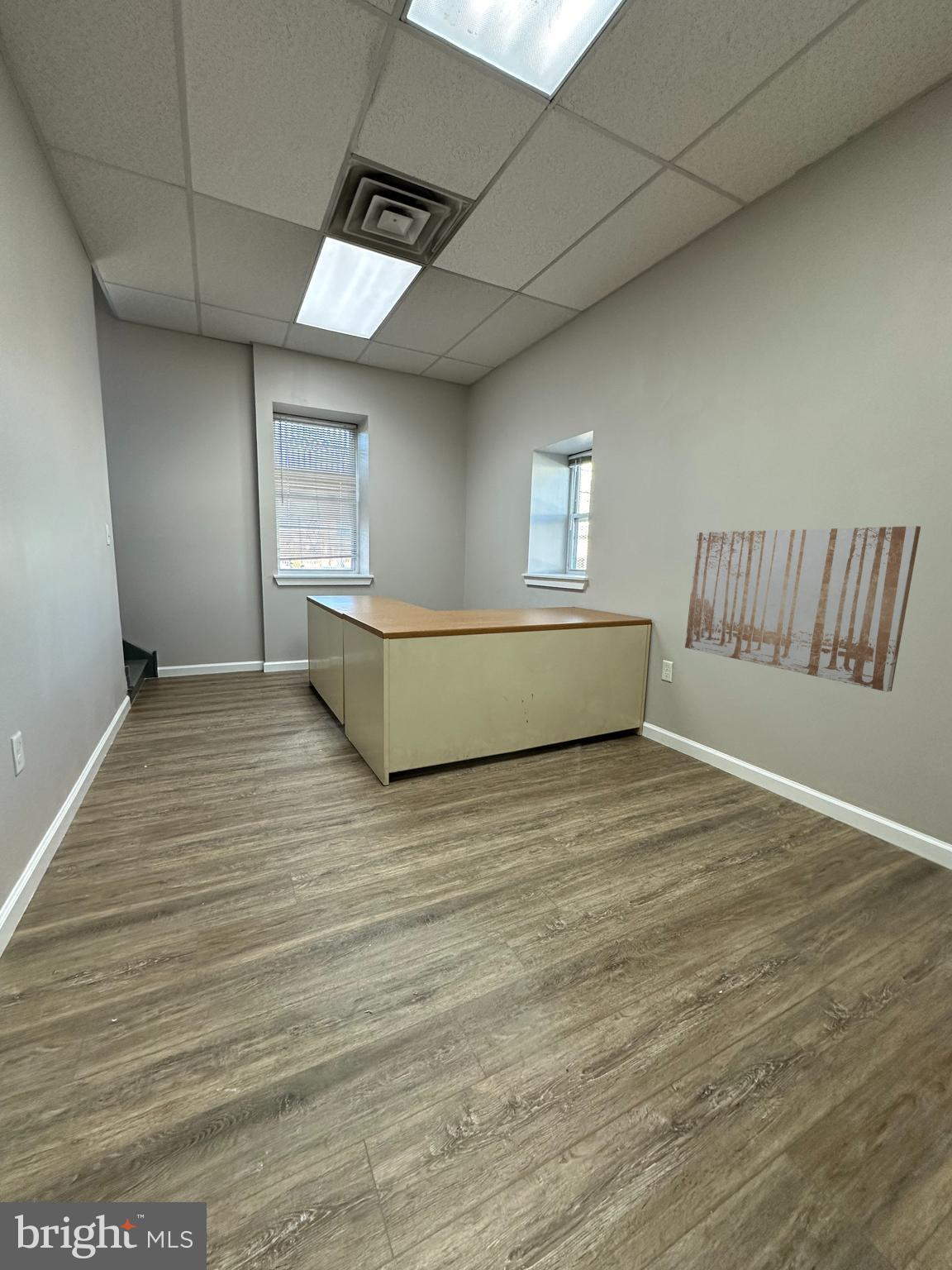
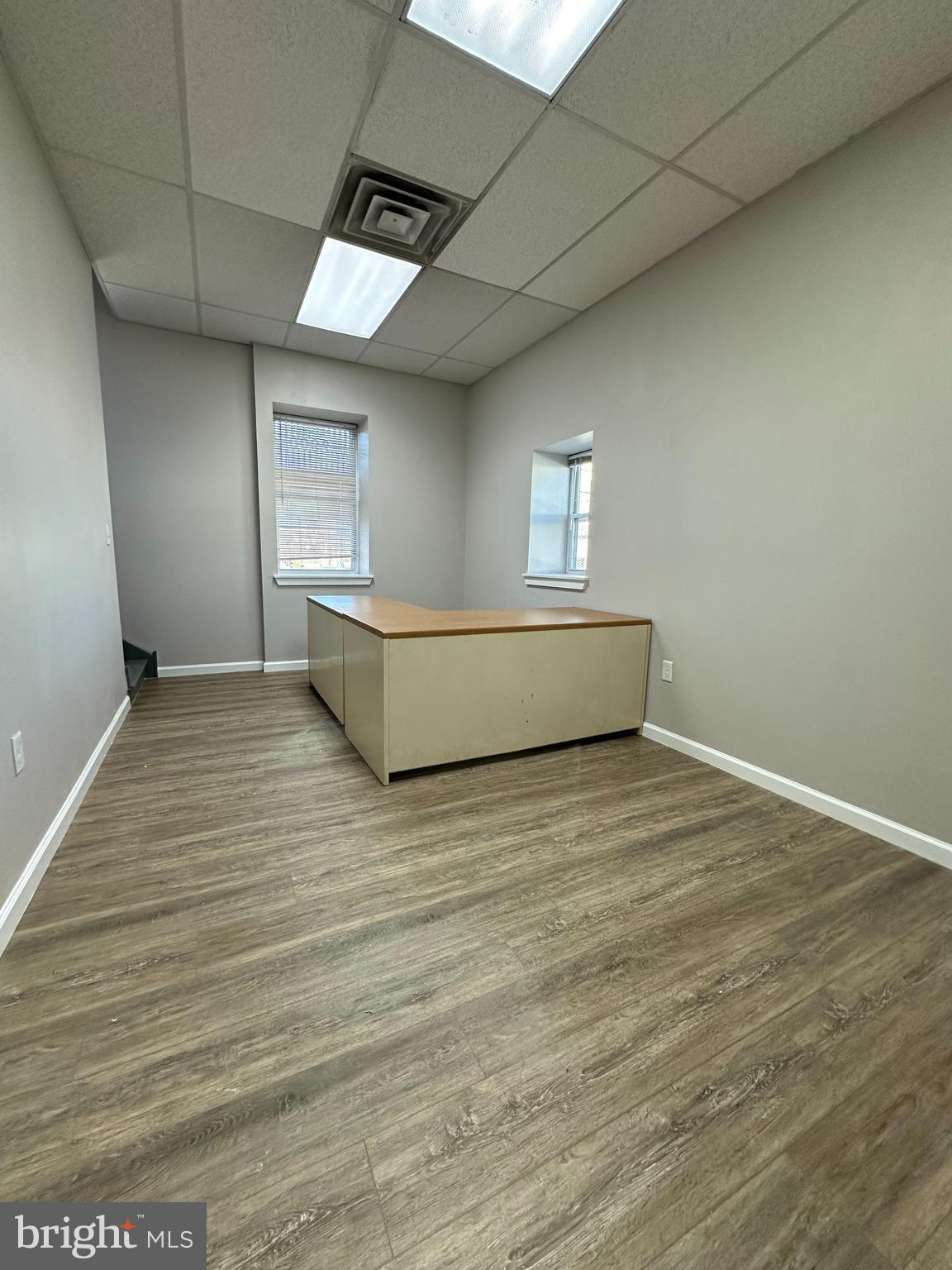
- wall art [684,525,921,693]
